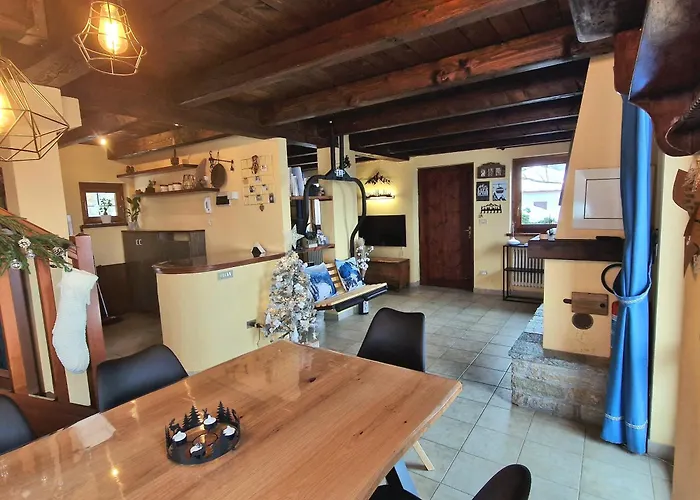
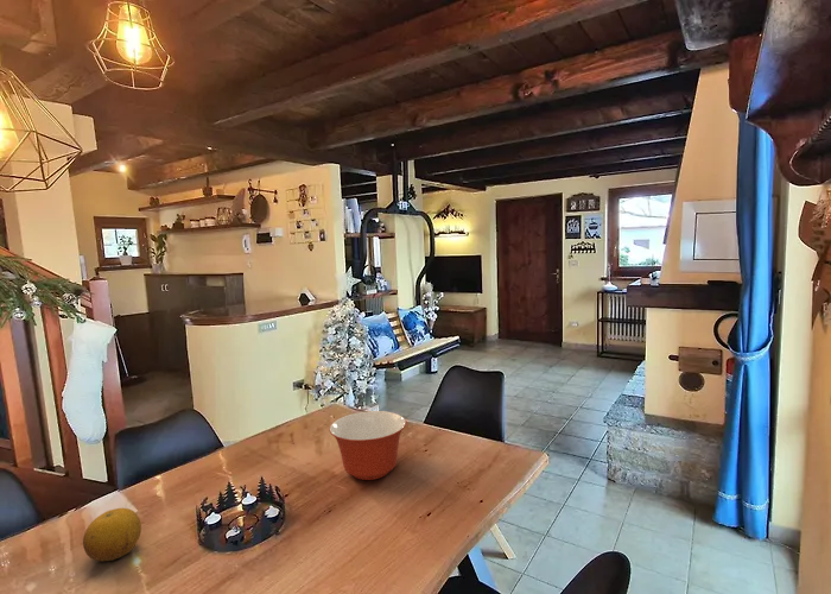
+ mixing bowl [329,410,407,481]
+ fruit [82,507,142,562]
